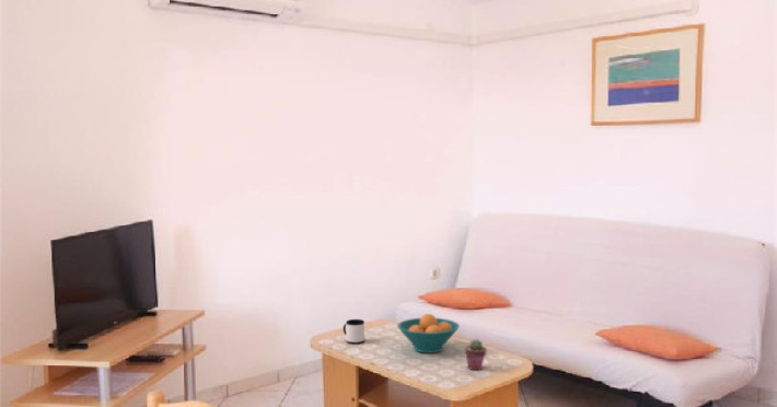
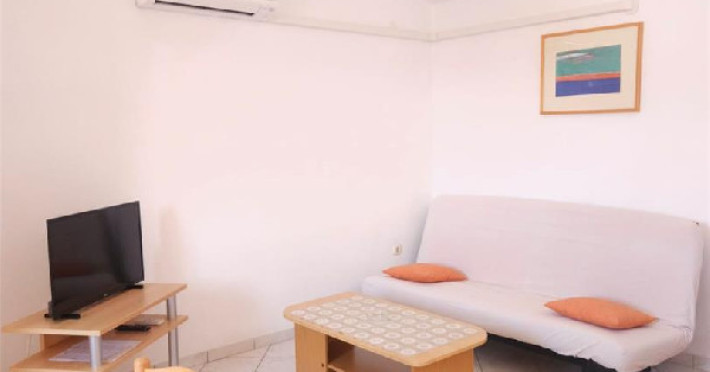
- fruit bowl [396,313,461,354]
- mug [343,318,366,345]
- potted succulent [464,338,488,371]
